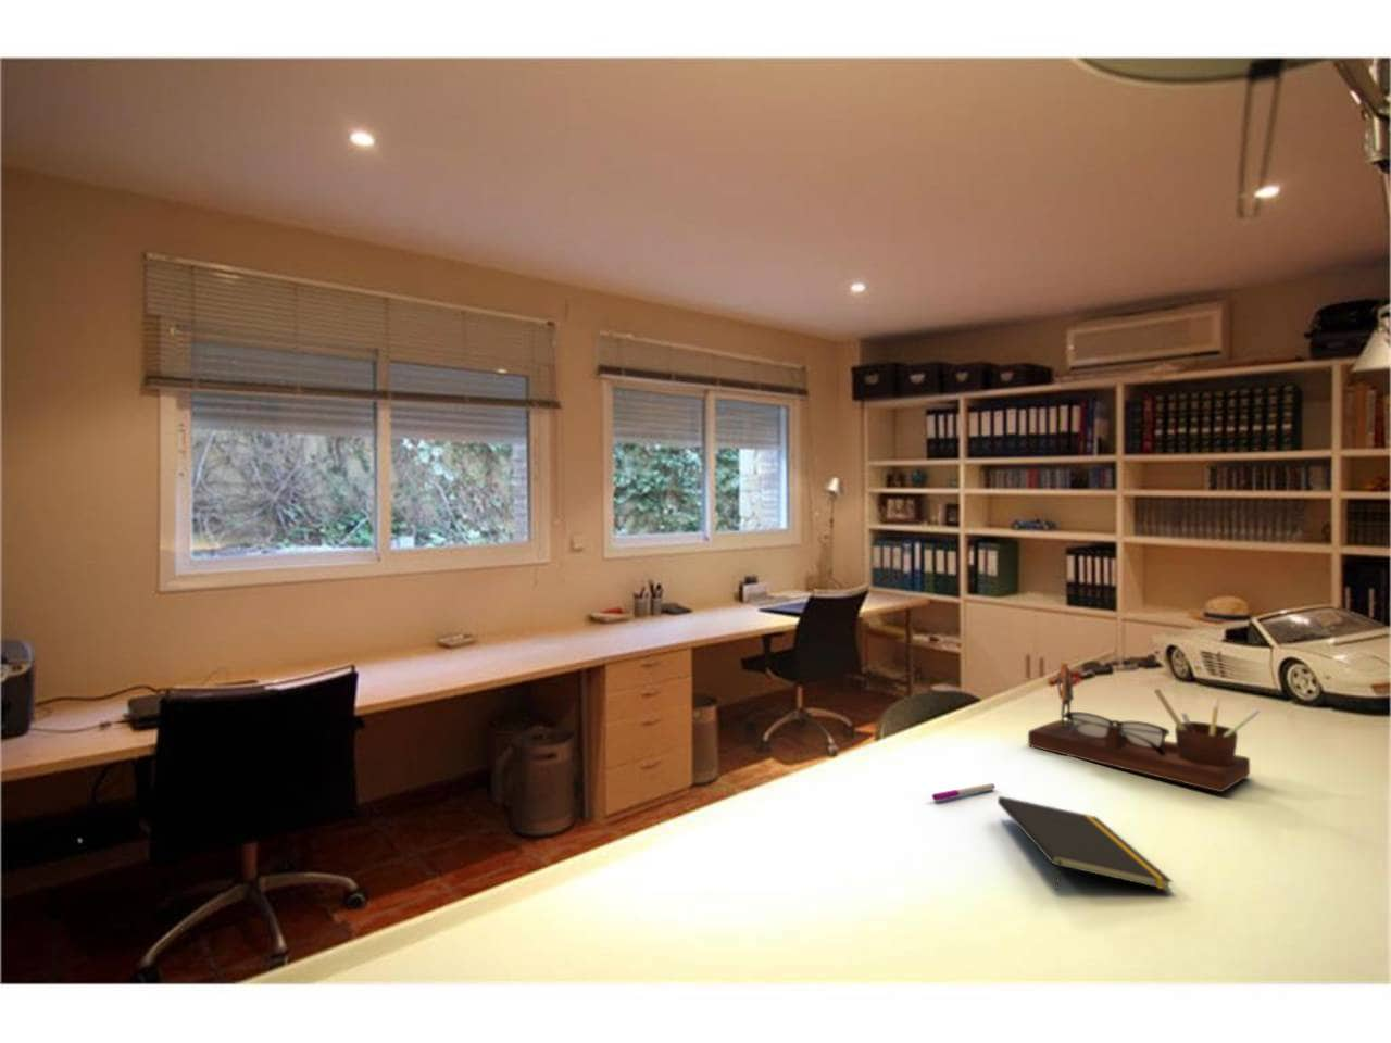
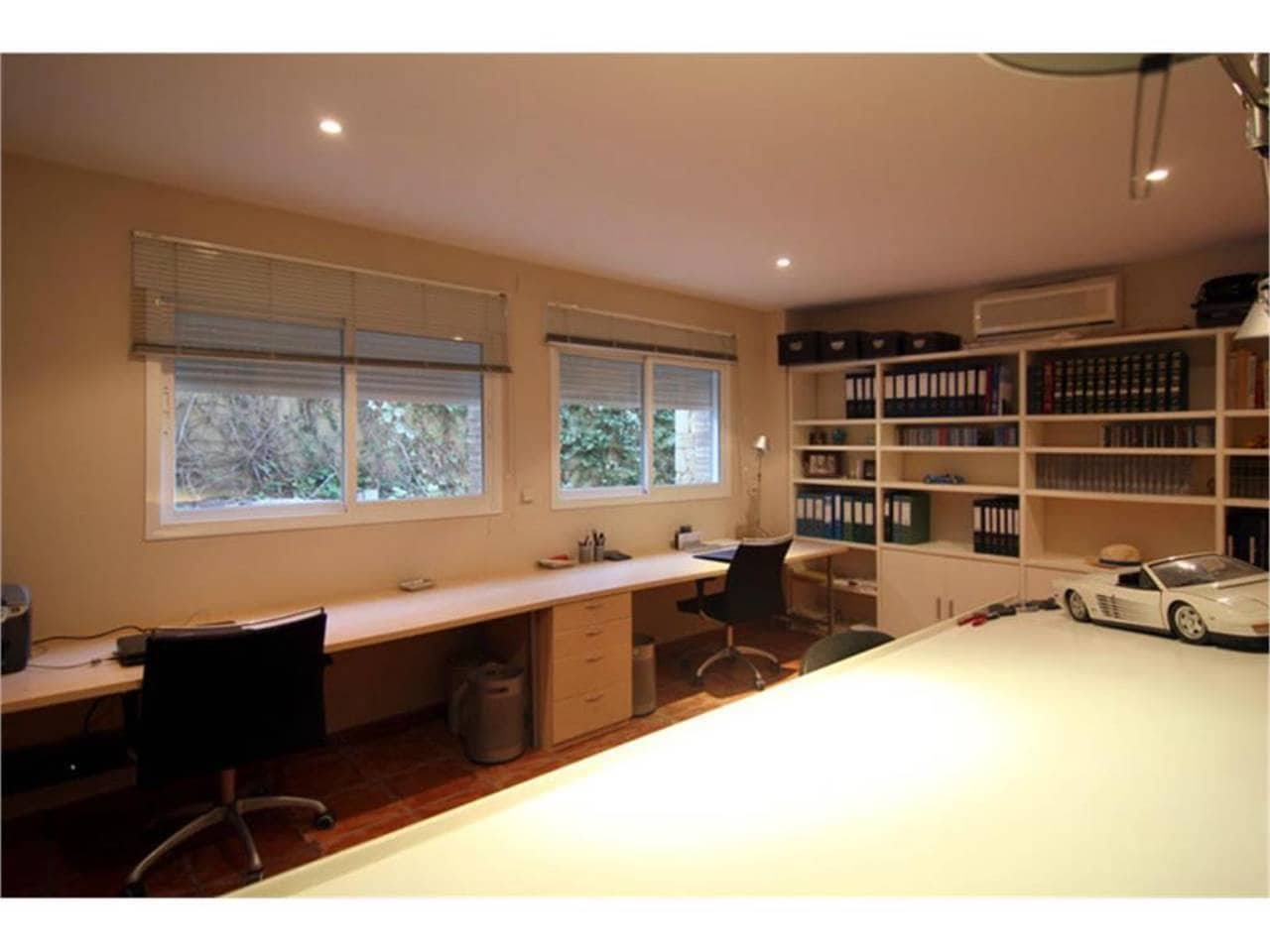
- notepad [997,795,1174,892]
- desk organizer [1027,662,1262,793]
- pen [931,782,997,802]
